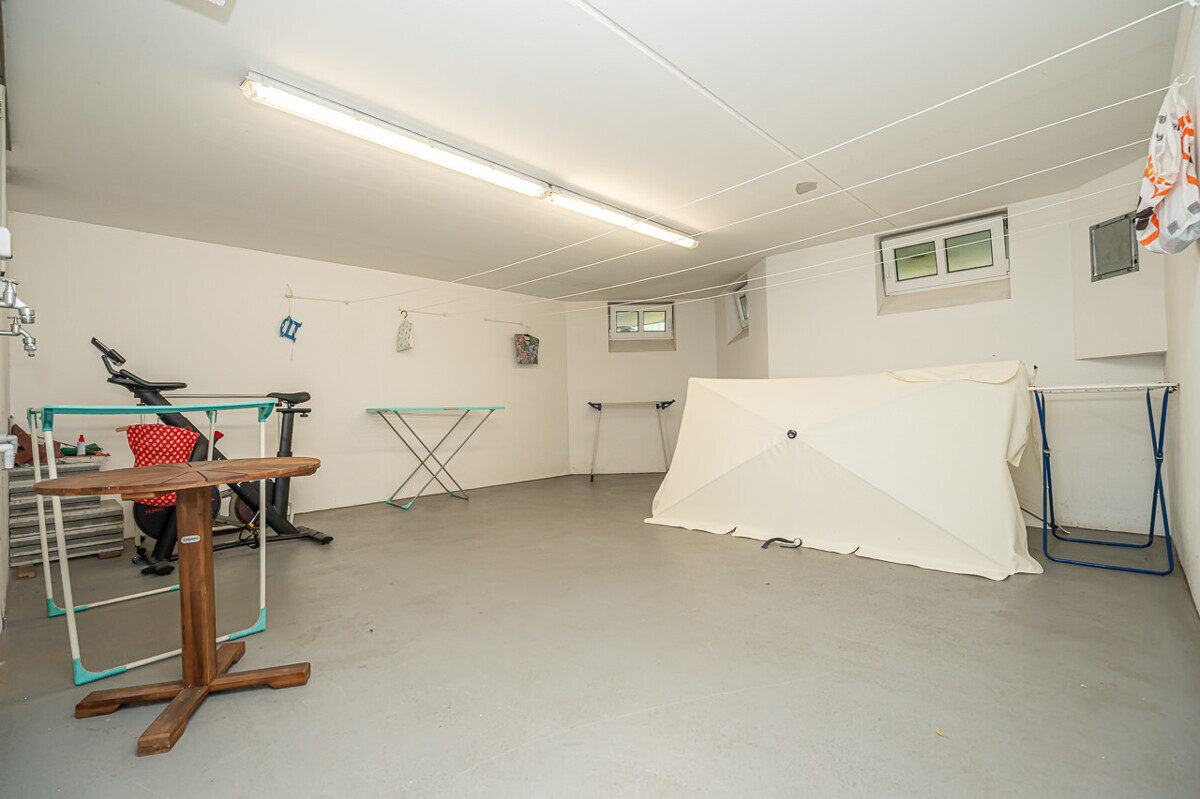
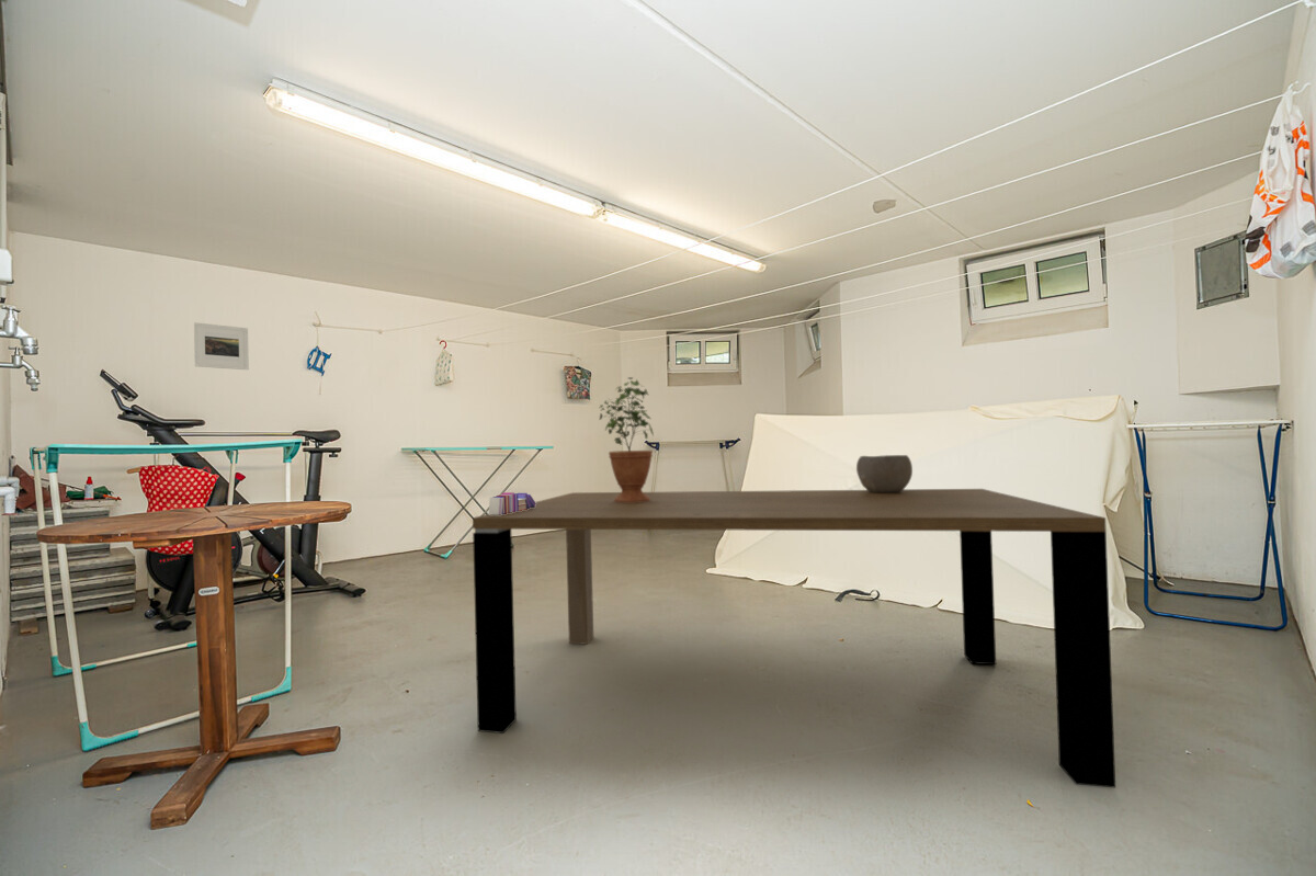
+ potted plant [598,376,655,503]
+ bowl [855,454,914,493]
+ dining table [472,488,1116,789]
+ books [488,491,536,515]
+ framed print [193,321,250,371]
